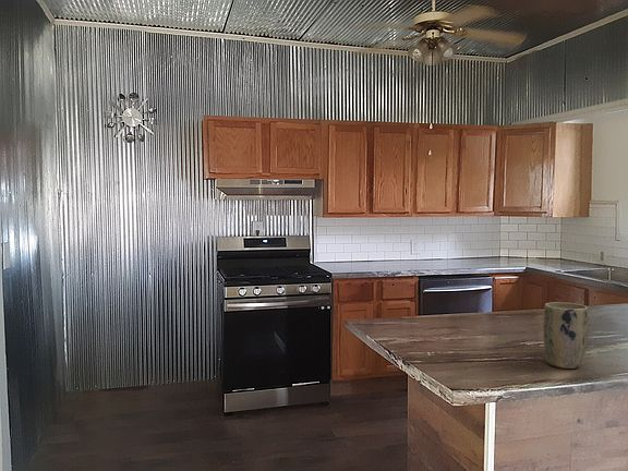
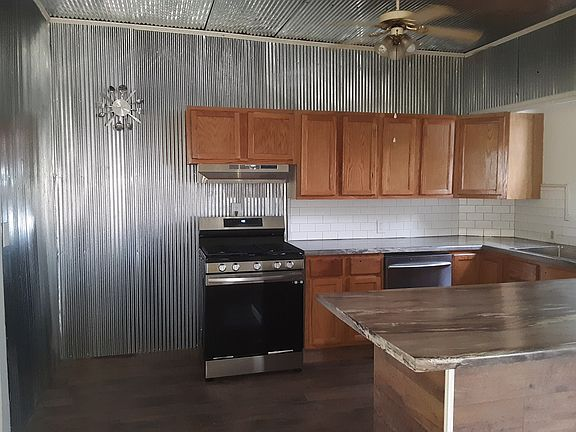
- plant pot [542,301,589,370]
